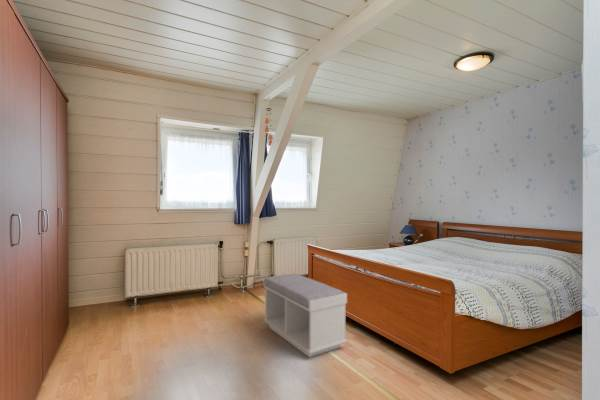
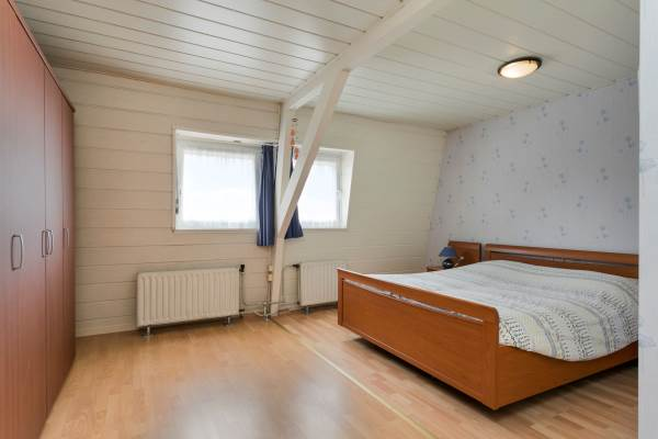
- bench [263,273,348,358]
